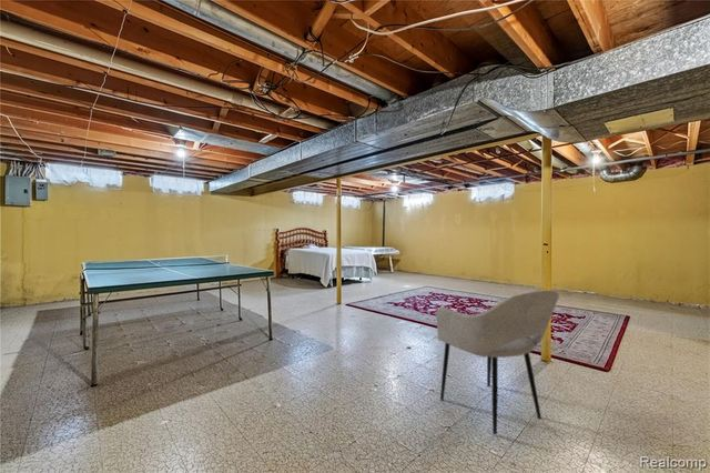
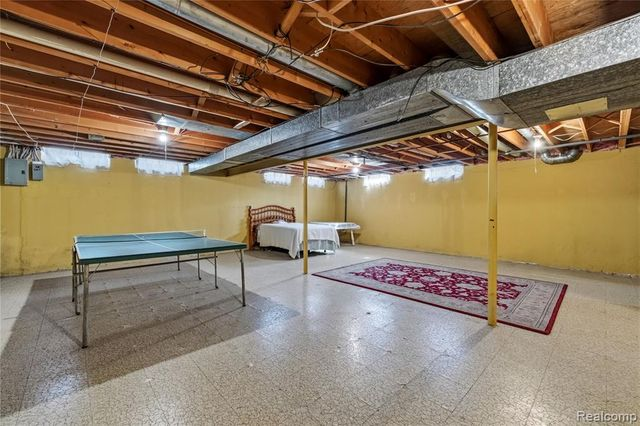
- armchair [435,289,560,435]
